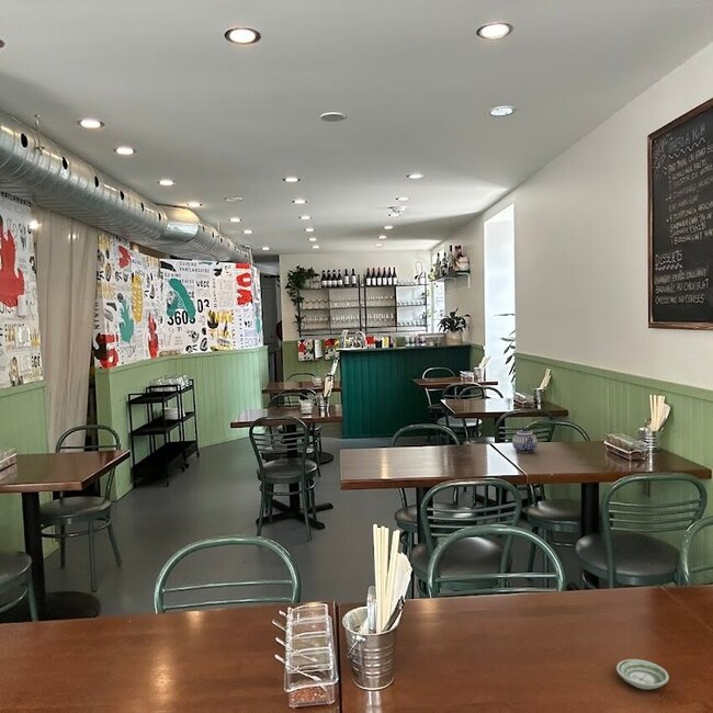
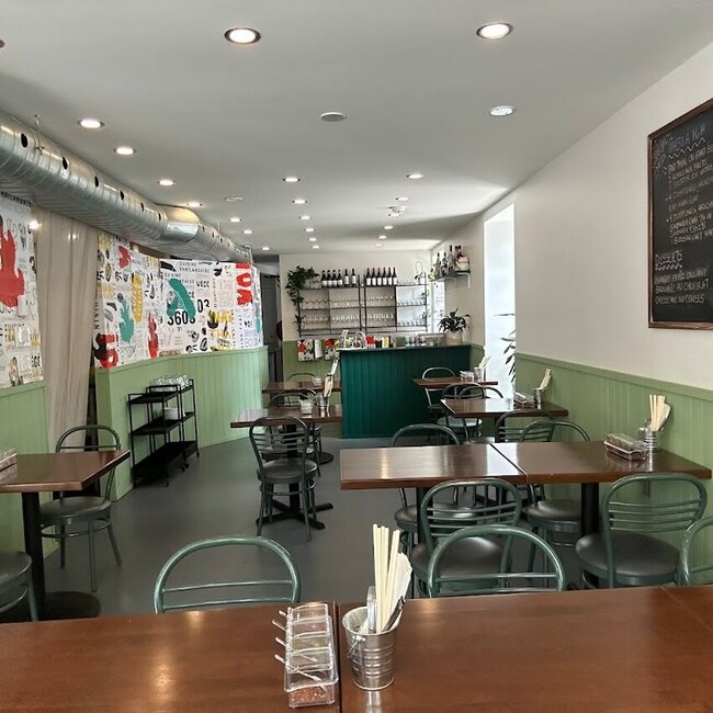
- teapot [511,427,539,454]
- saucer [615,658,670,691]
